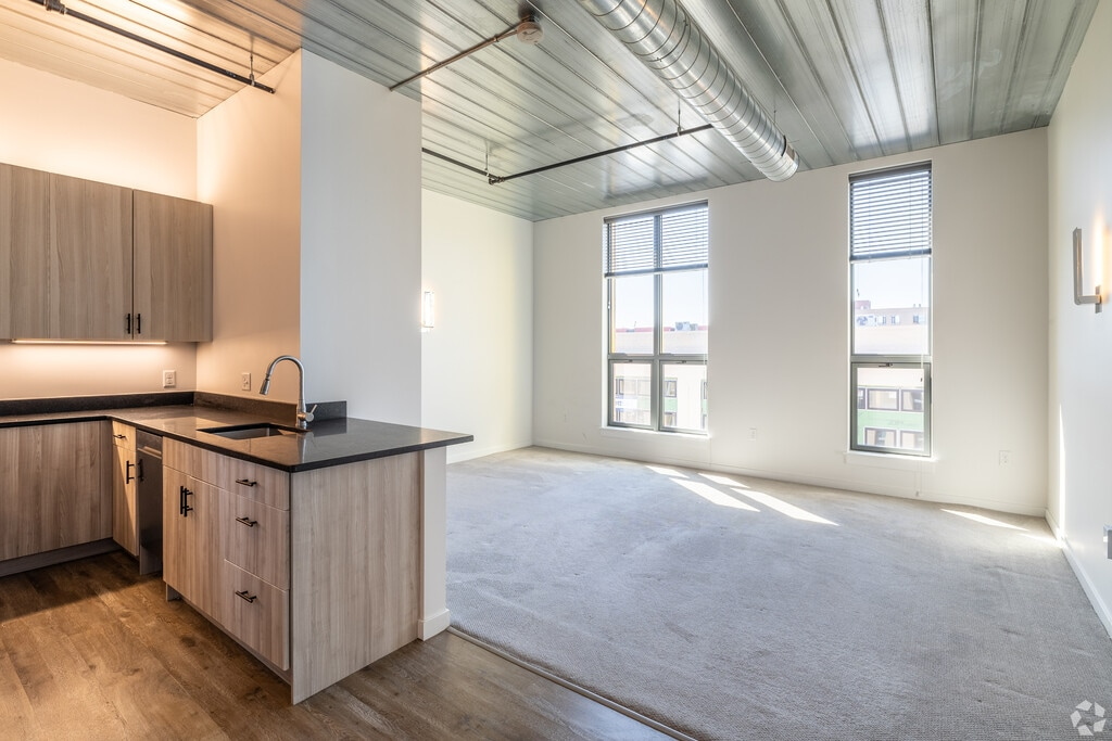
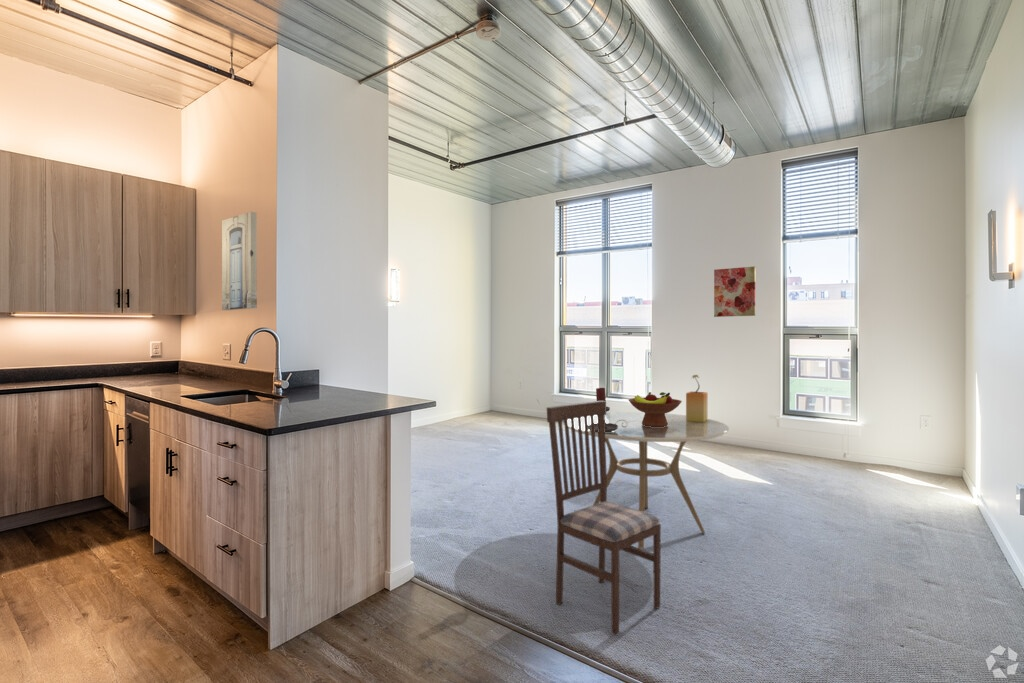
+ dining table [568,411,730,550]
+ wall art [221,211,258,311]
+ fruit bowl [628,391,683,427]
+ potted plant [685,374,708,422]
+ wall art [713,265,756,318]
+ dining chair [546,400,662,636]
+ candle holder [588,387,628,432]
